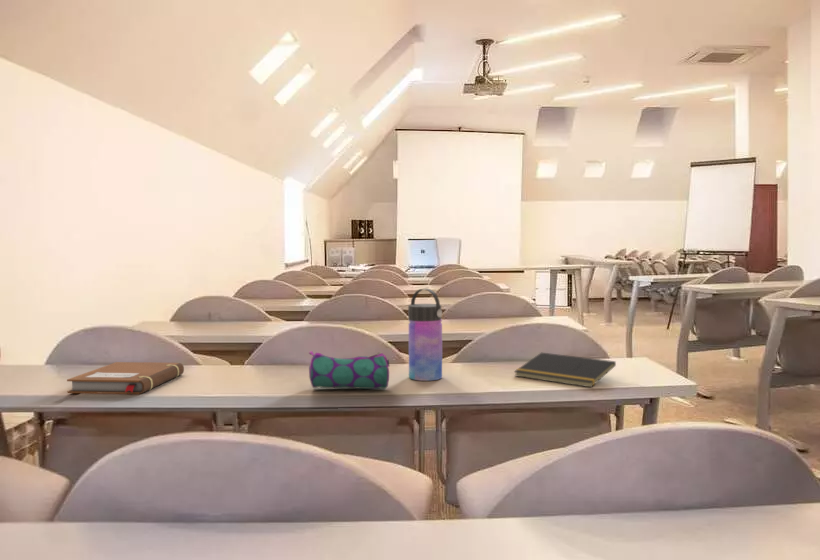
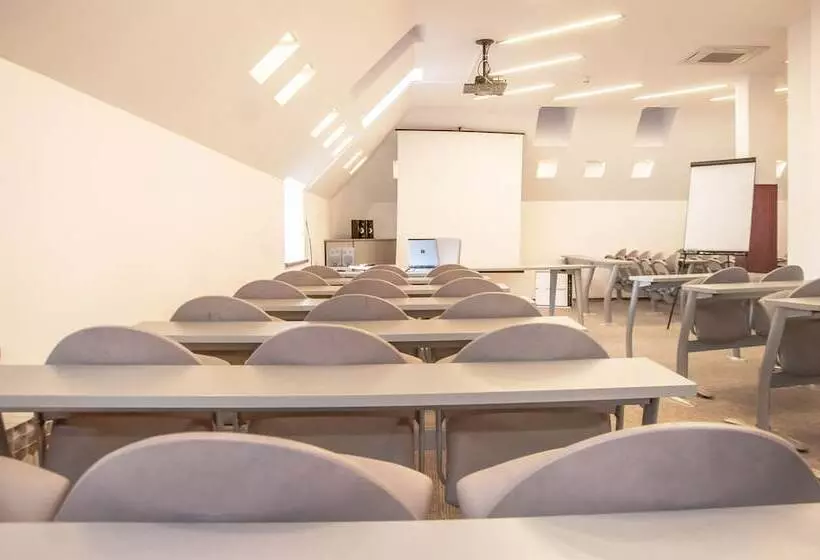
- notepad [513,352,617,388]
- pencil case [308,350,390,390]
- notebook [66,361,185,395]
- water bottle [407,287,443,382]
